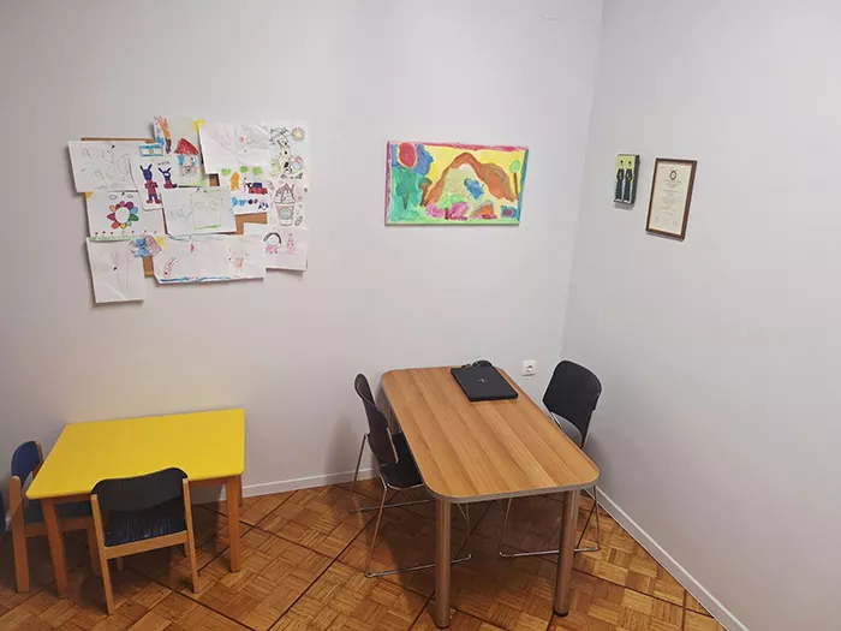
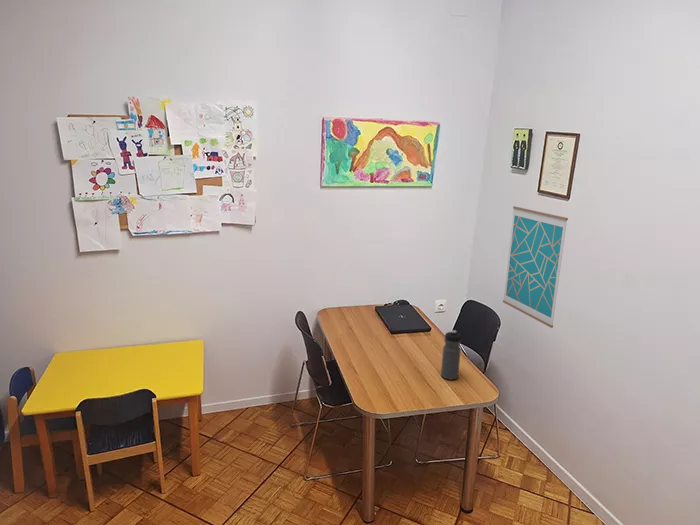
+ wall art [502,205,569,329]
+ water bottle [440,329,462,381]
